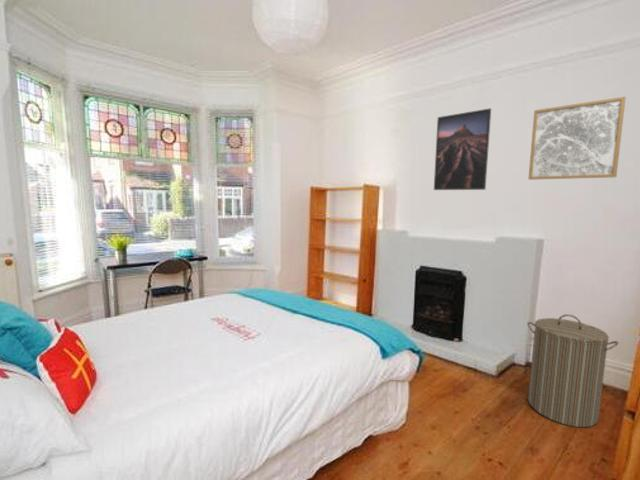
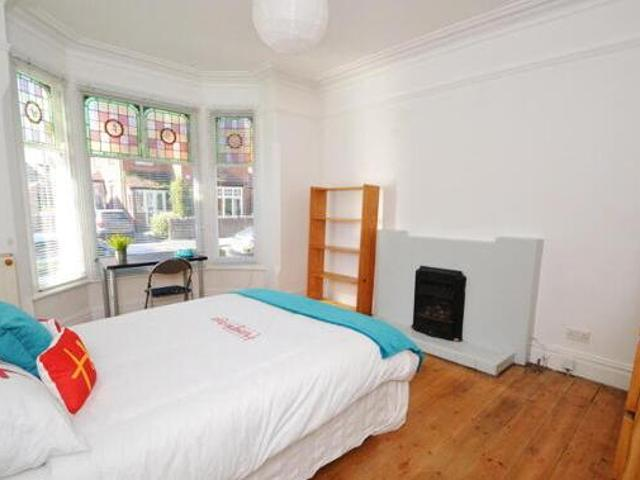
- wall art [527,96,627,181]
- laundry hamper [526,313,620,428]
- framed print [433,107,492,191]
